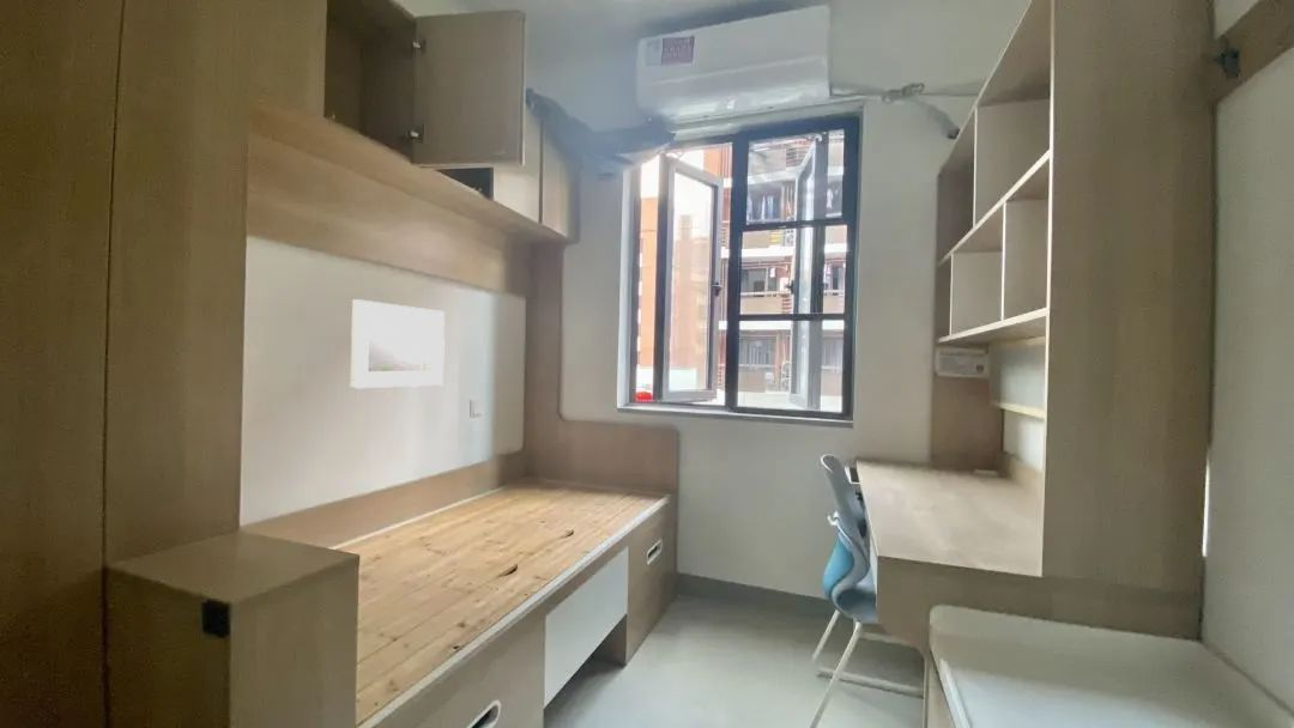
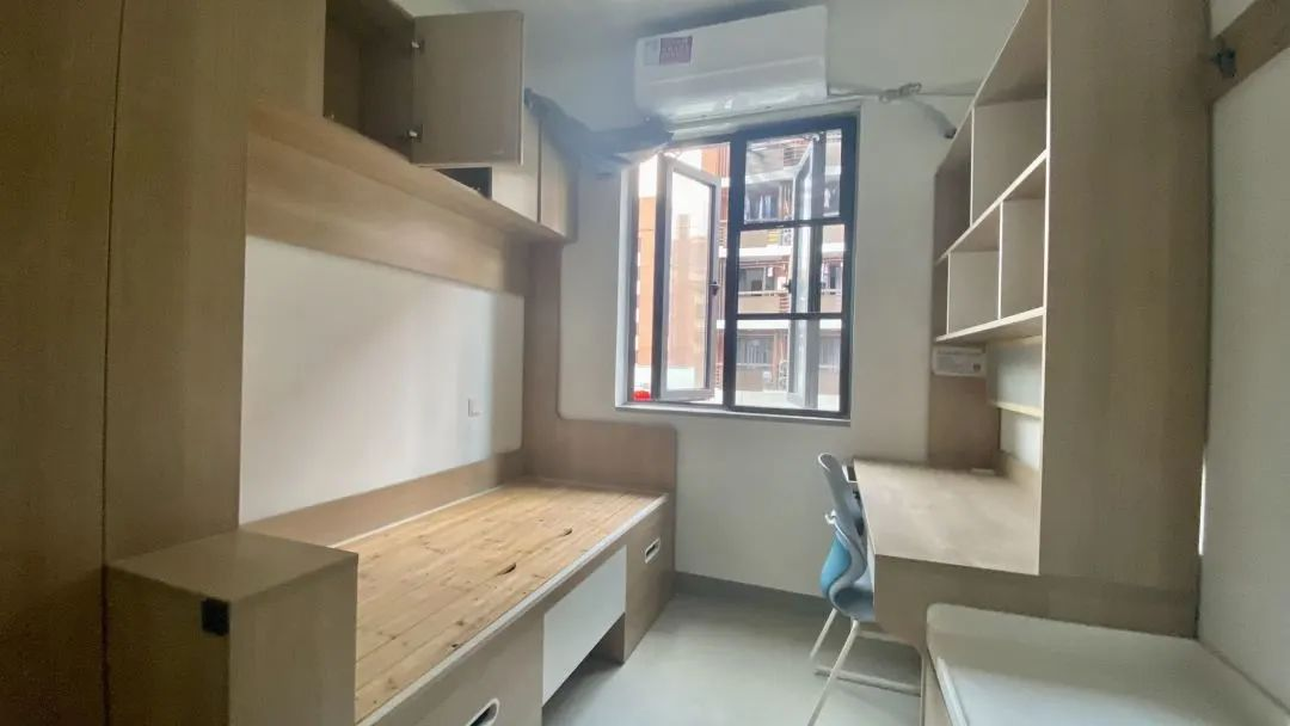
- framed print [349,298,446,389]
